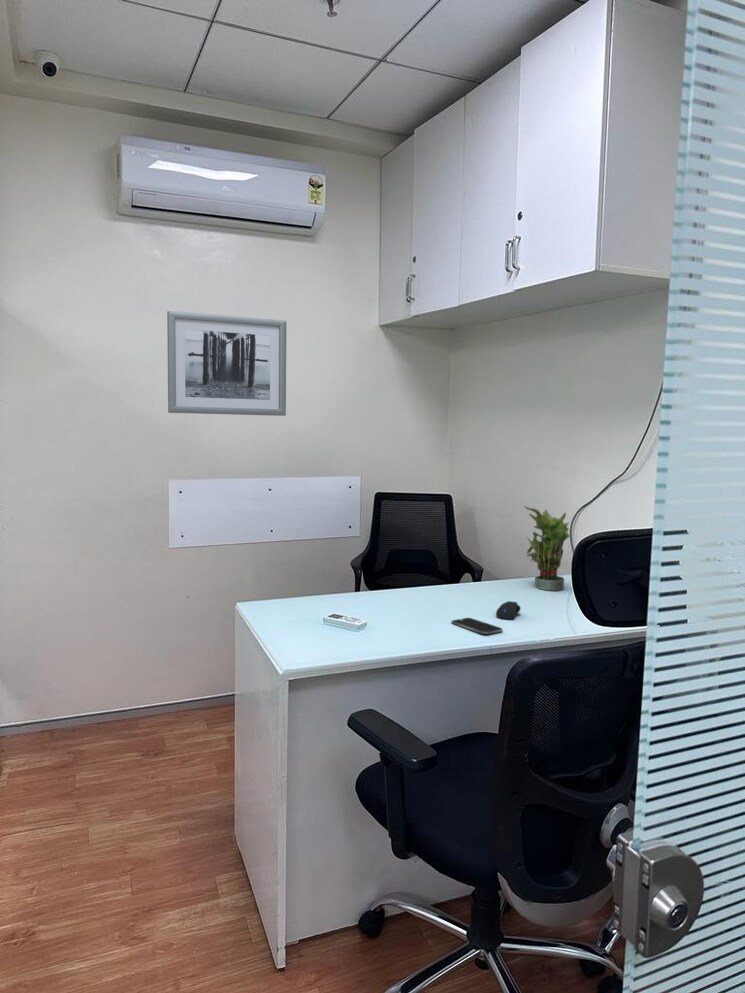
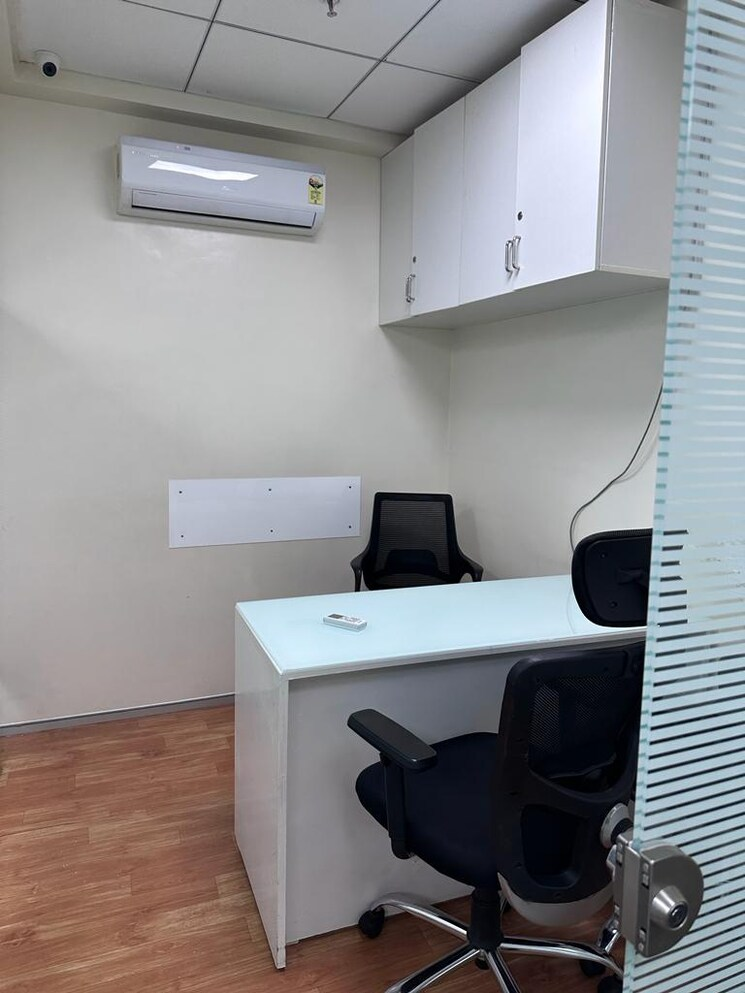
- potted plant [524,505,571,592]
- smartphone [450,617,504,635]
- computer mouse [495,600,522,620]
- wall art [166,310,287,417]
